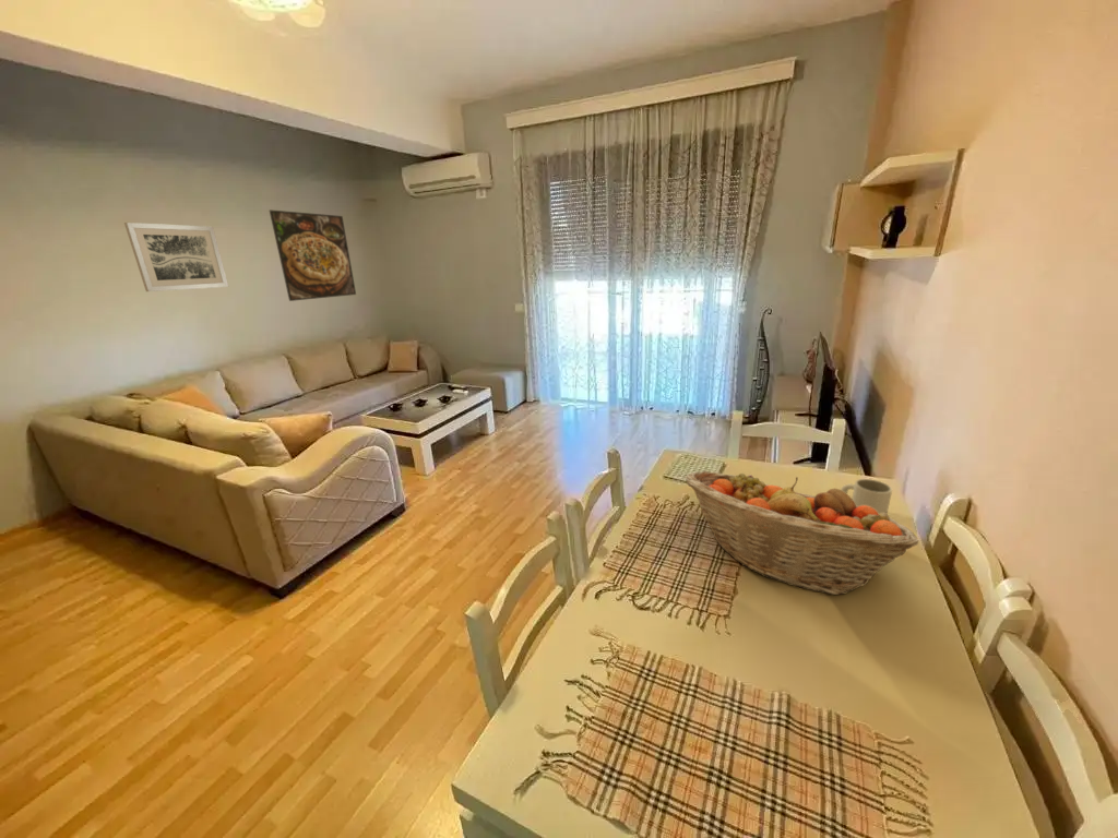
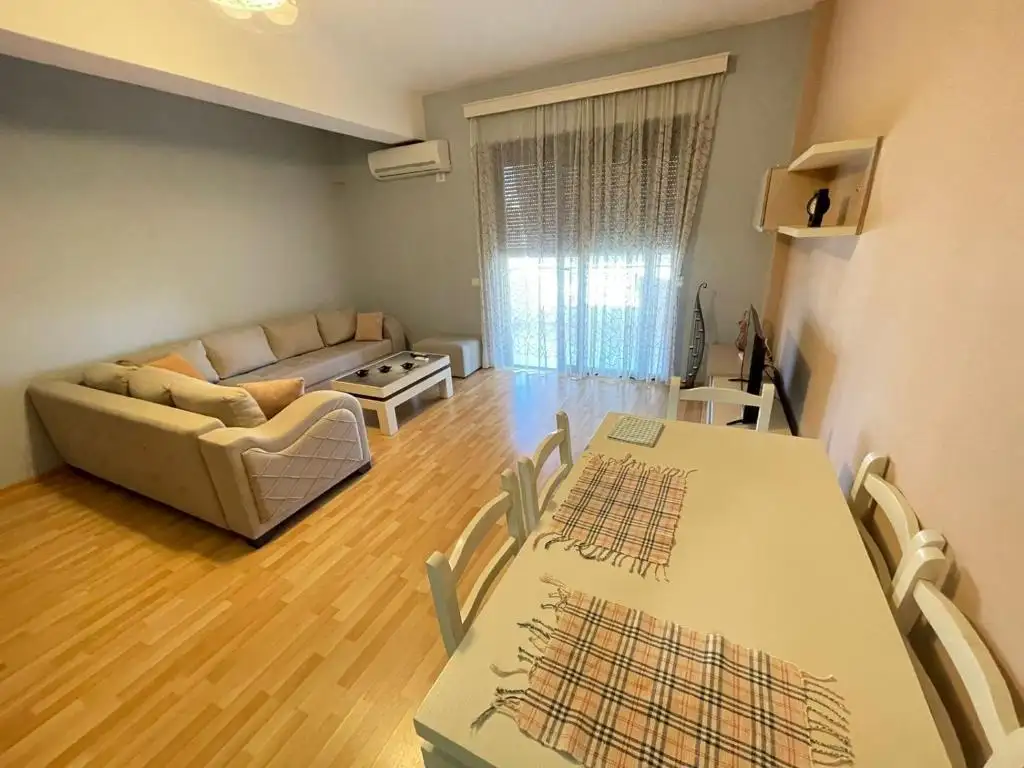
- fruit basket [683,469,920,596]
- wall art [123,222,229,292]
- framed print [269,210,357,302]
- mug [840,478,893,514]
